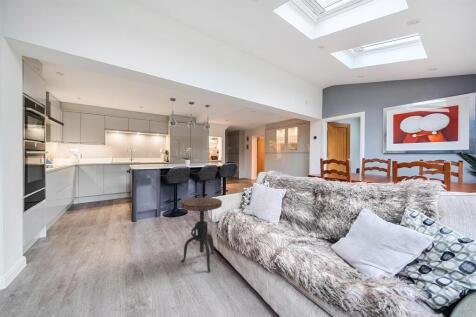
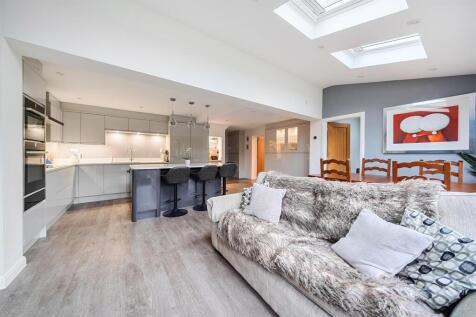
- side table [180,196,223,273]
